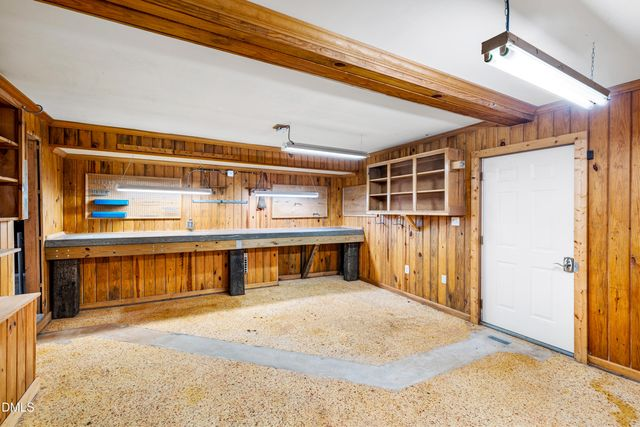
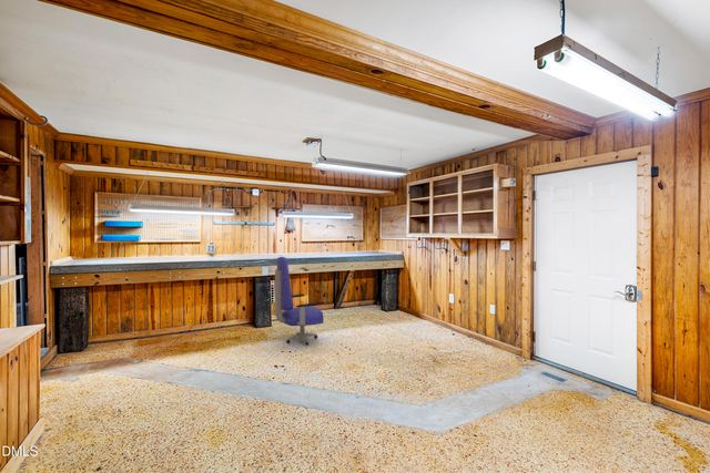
+ office chair [274,256,324,347]
